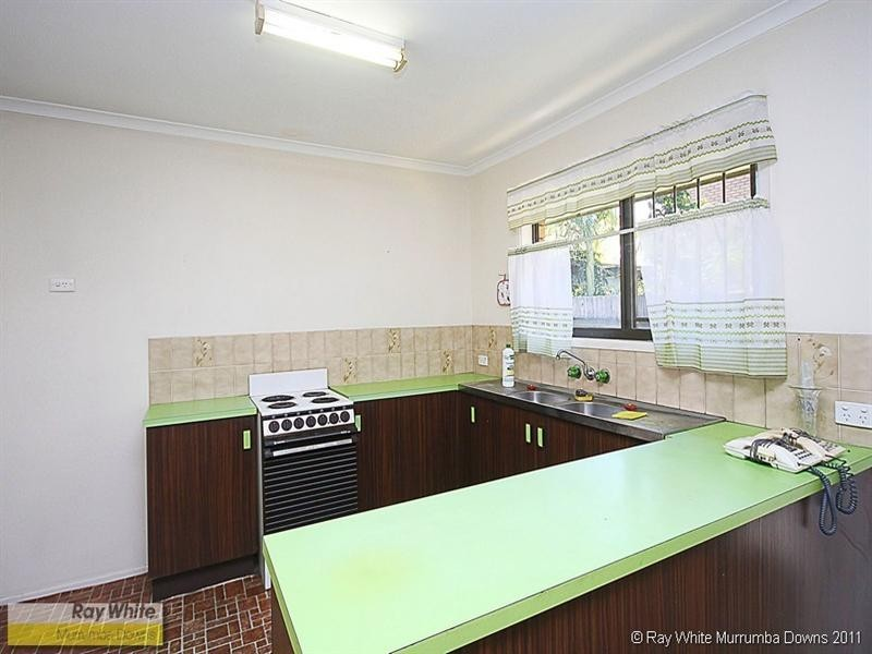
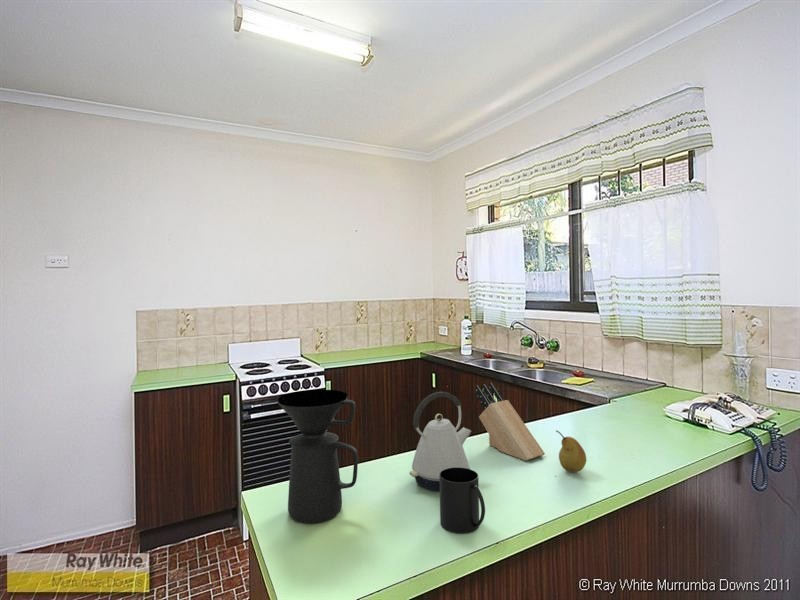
+ kettle [409,391,472,491]
+ fruit [555,429,587,473]
+ mug [439,467,486,534]
+ knife block [475,382,546,462]
+ coffee maker [277,389,359,524]
